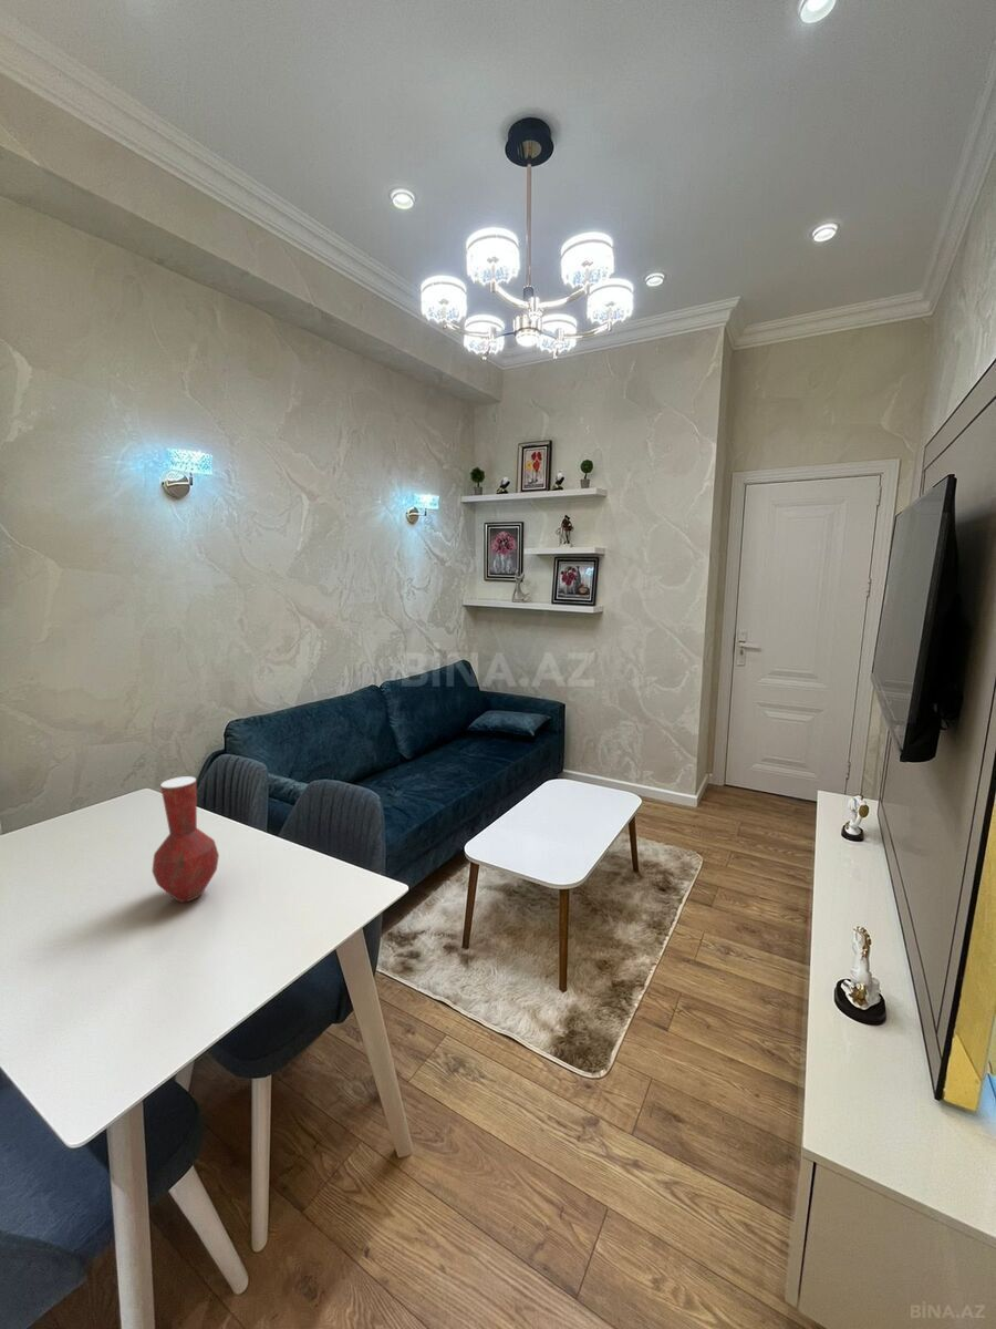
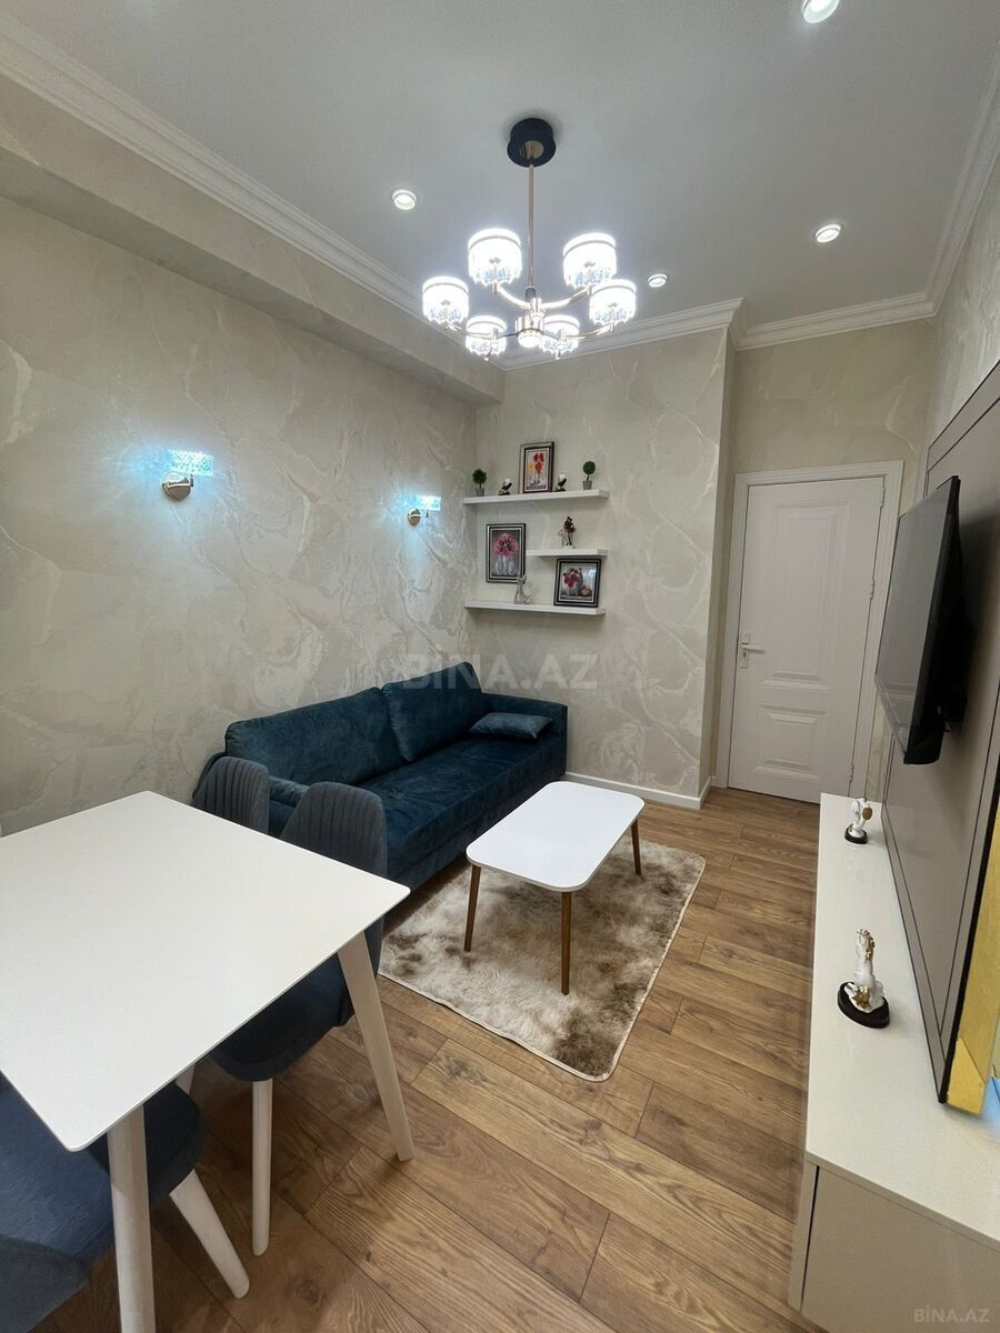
- vase [152,775,220,903]
